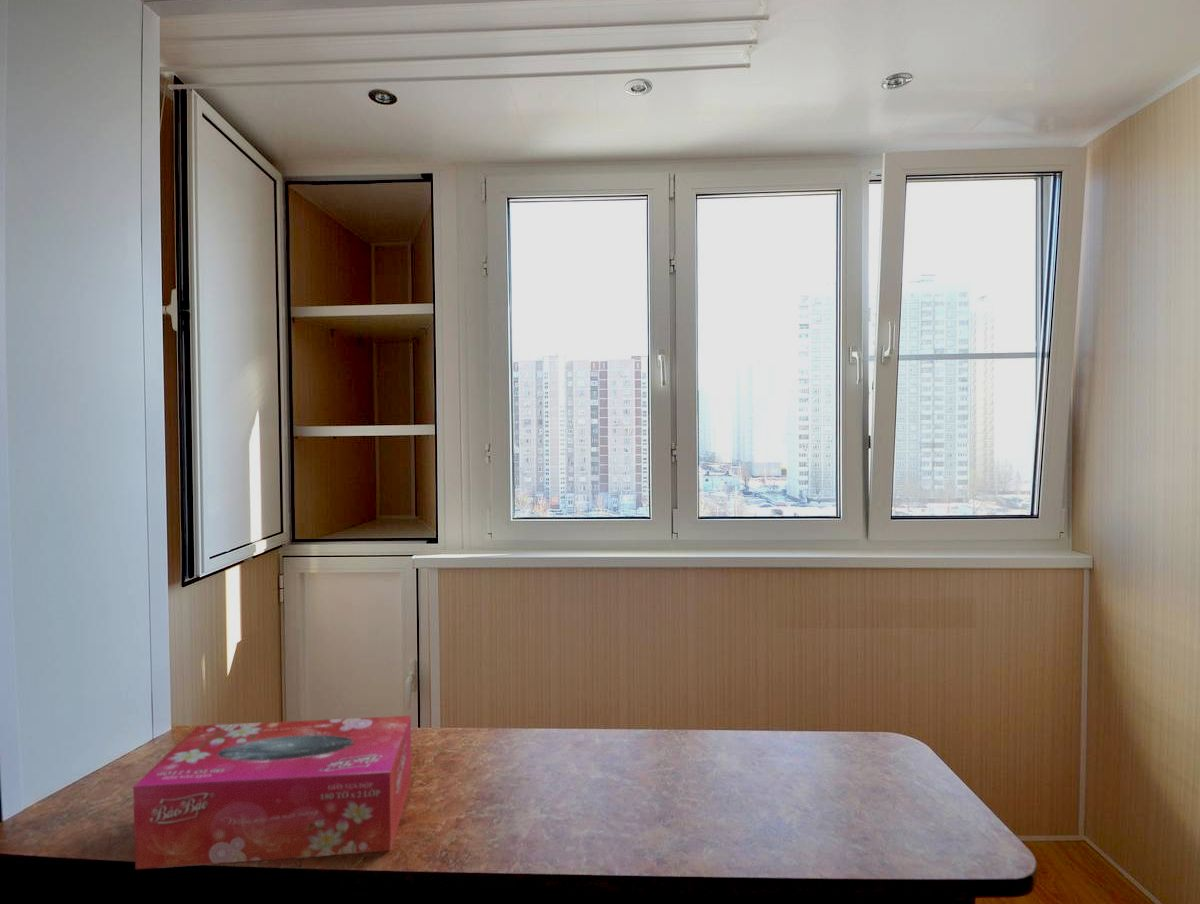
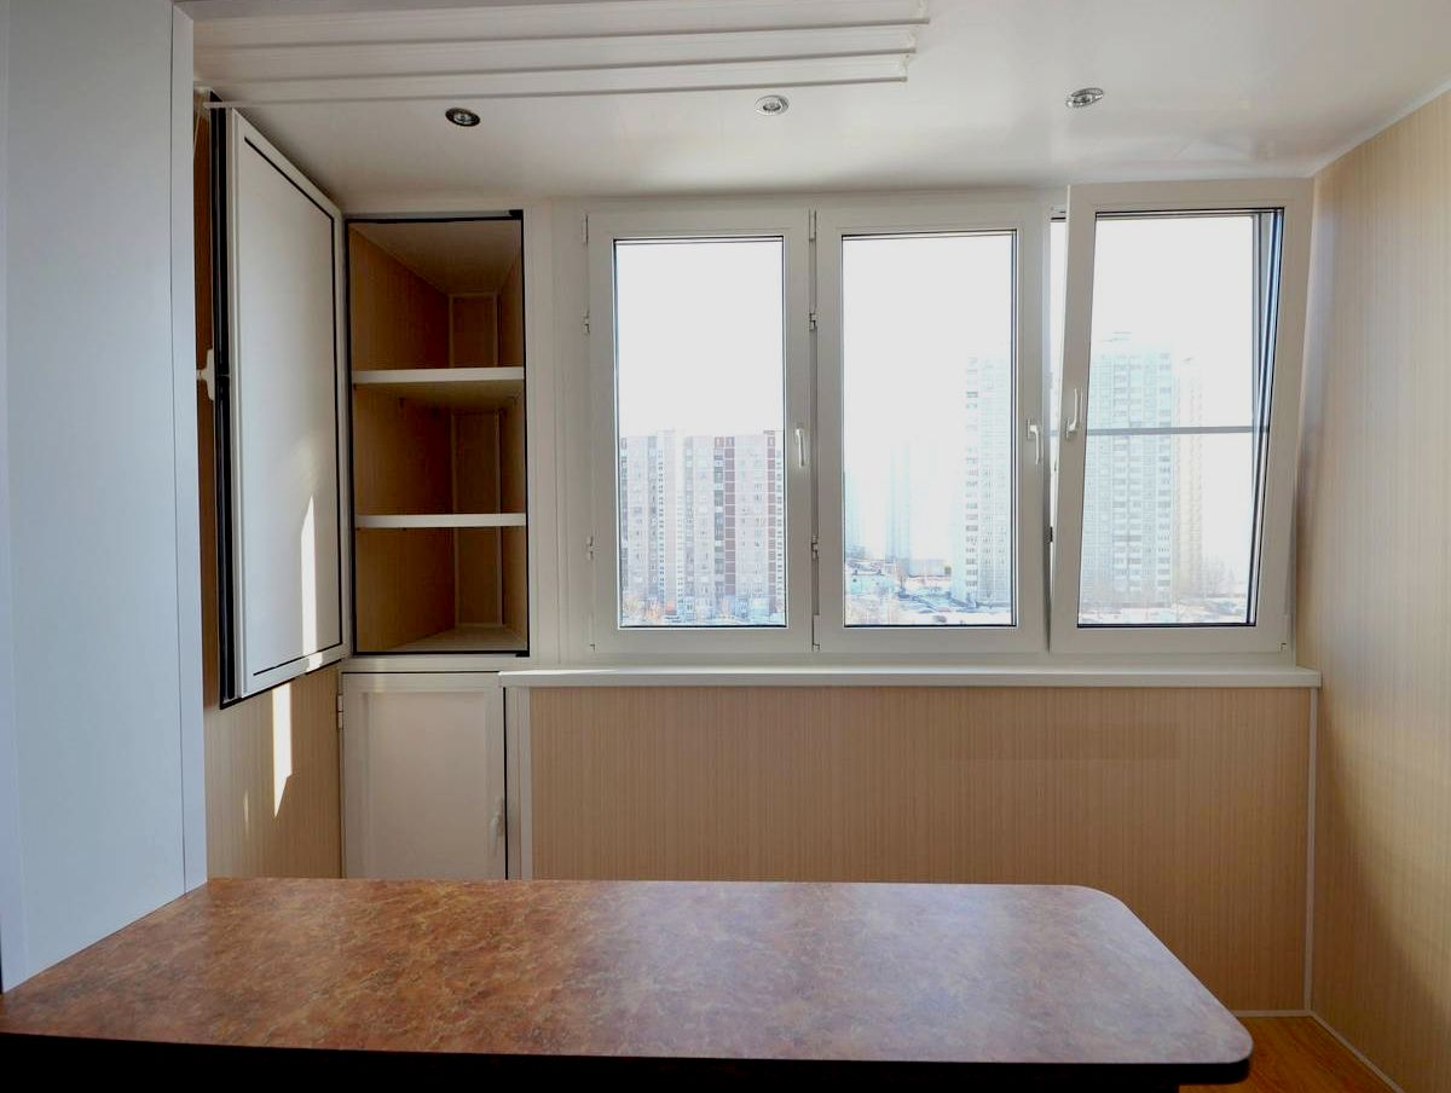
- tissue box [132,715,412,870]
